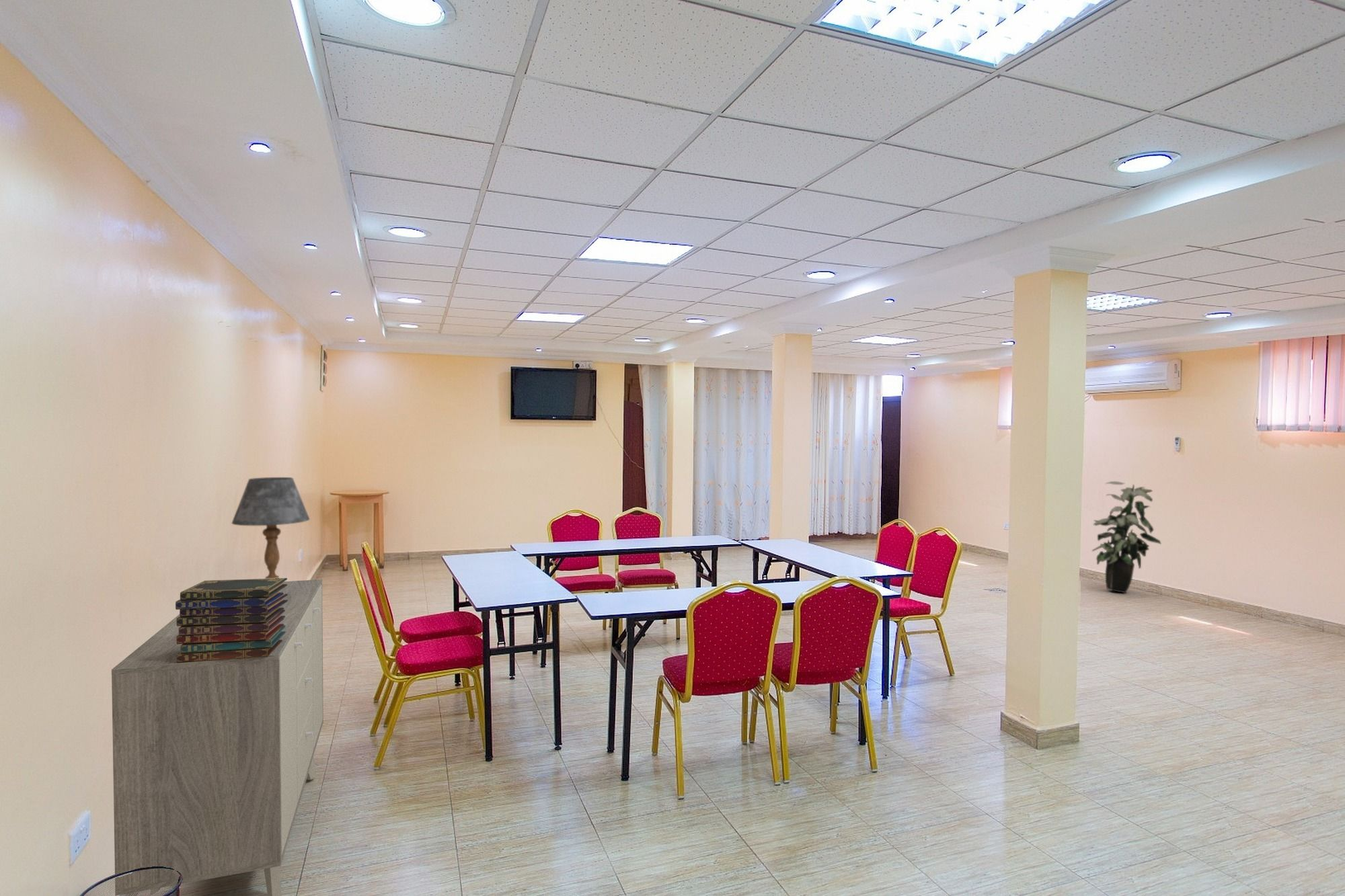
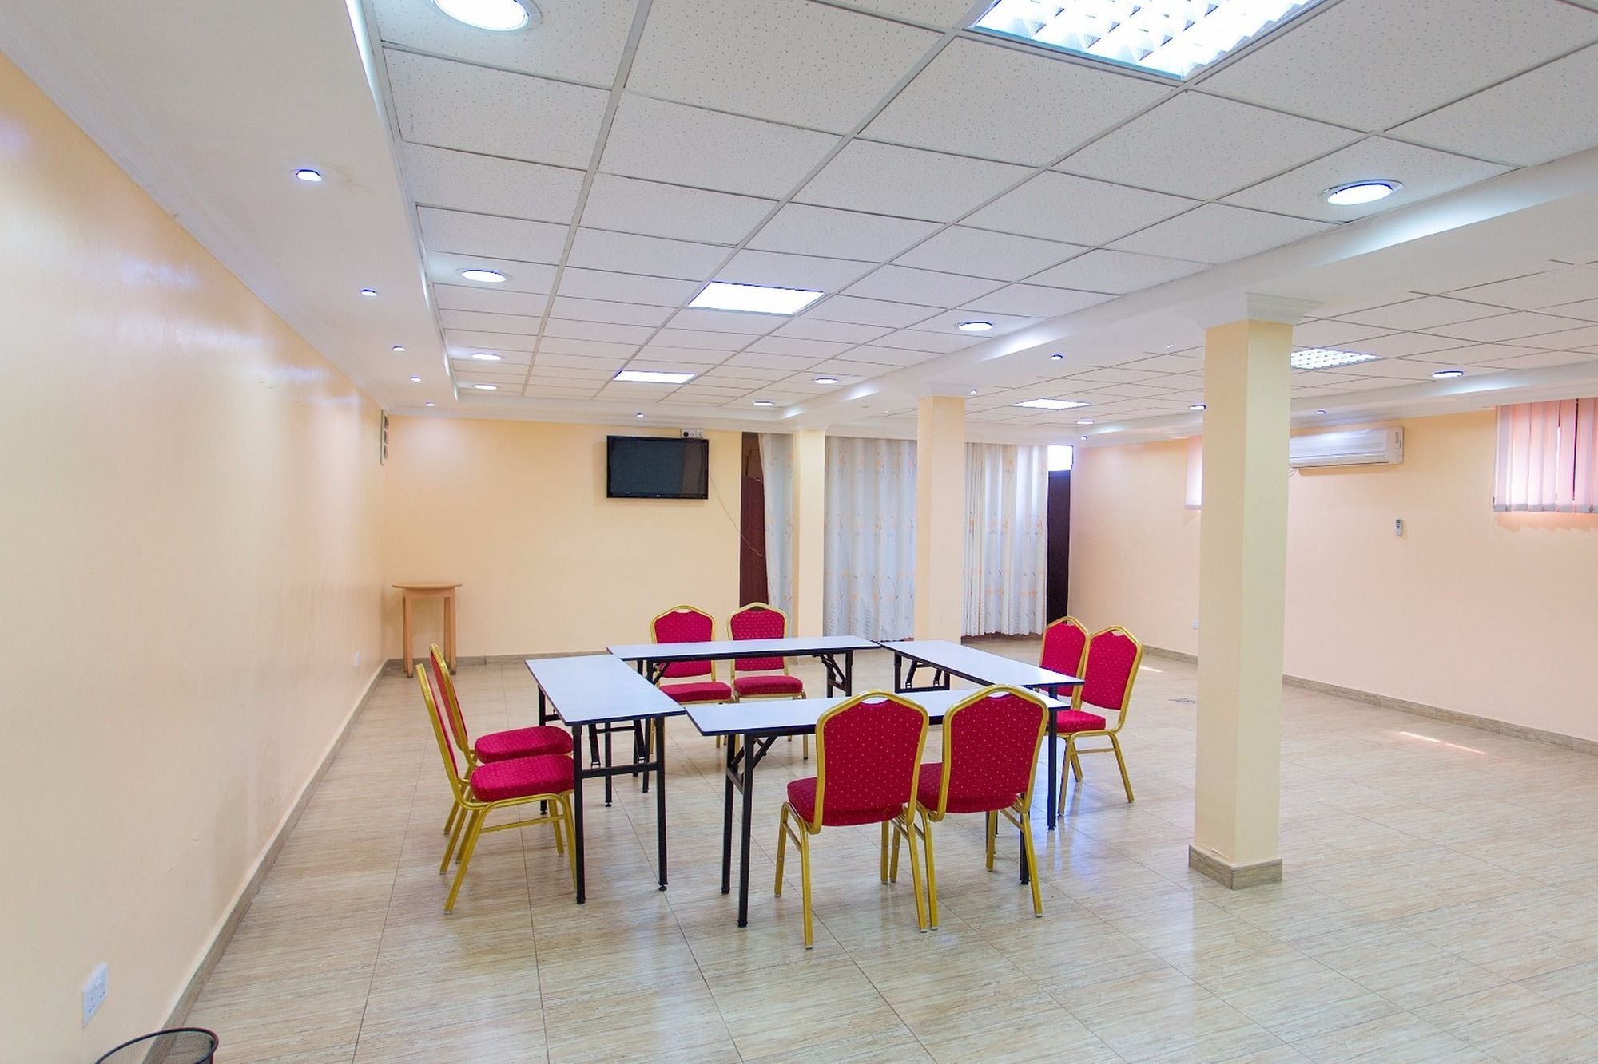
- book stack [175,577,288,663]
- sideboard [111,579,324,896]
- table lamp [231,477,311,579]
- indoor plant [1091,481,1162,594]
